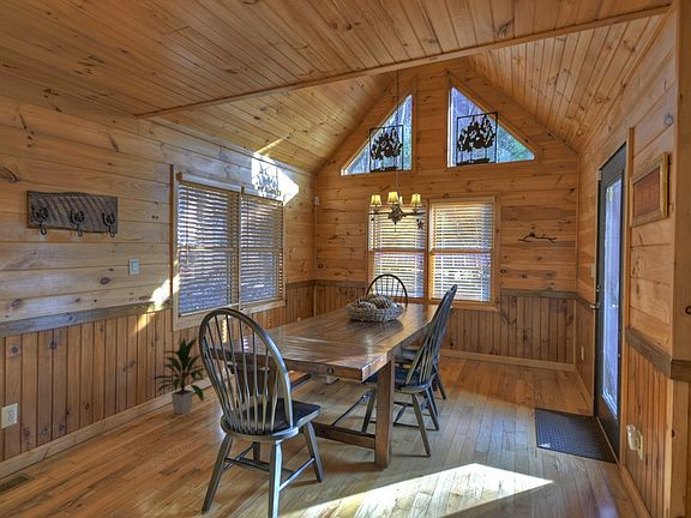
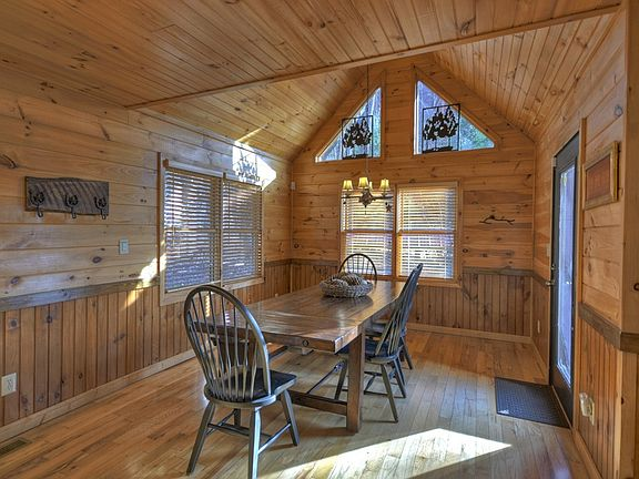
- indoor plant [150,336,208,415]
